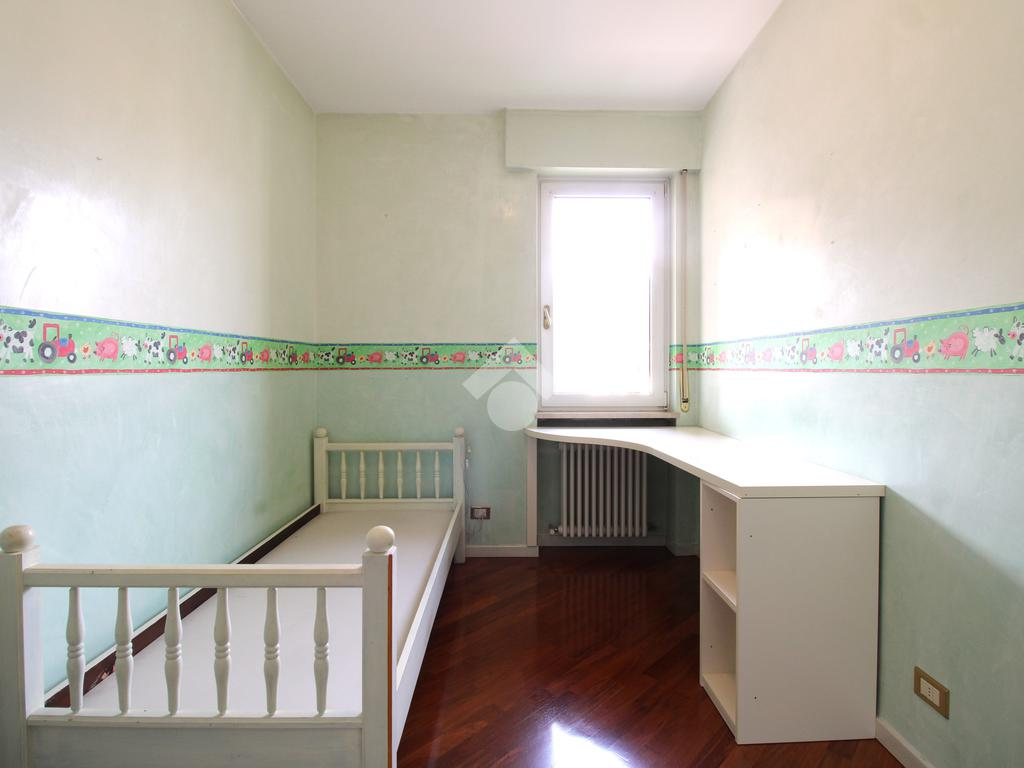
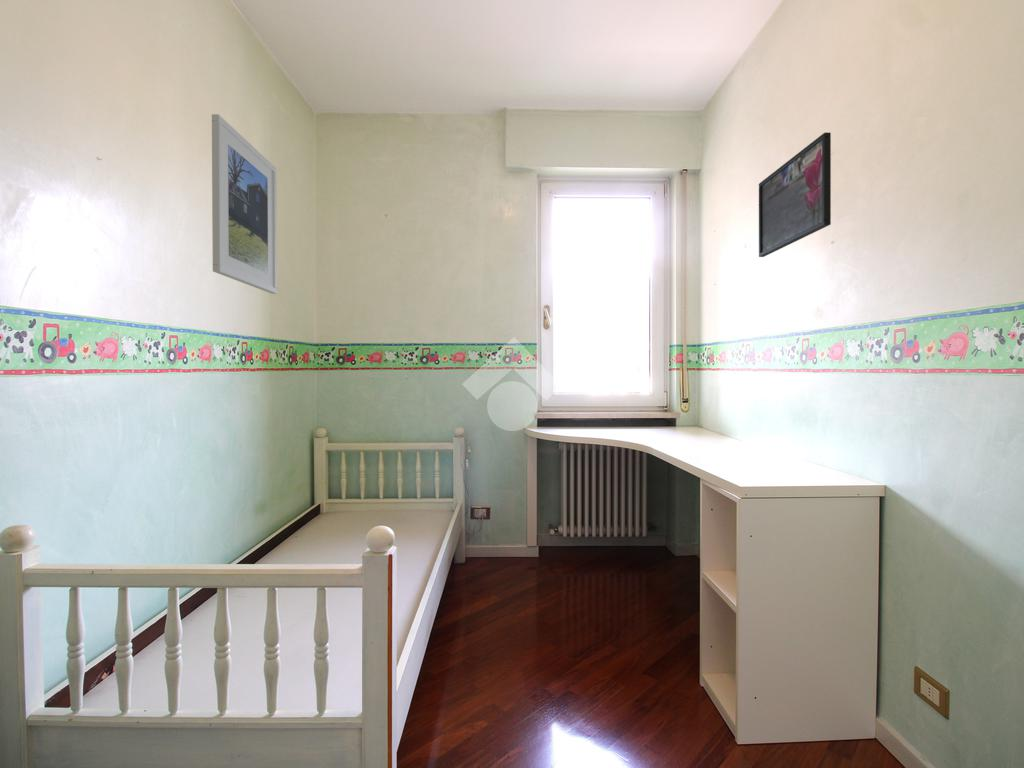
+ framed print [758,132,832,258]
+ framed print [211,113,278,295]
